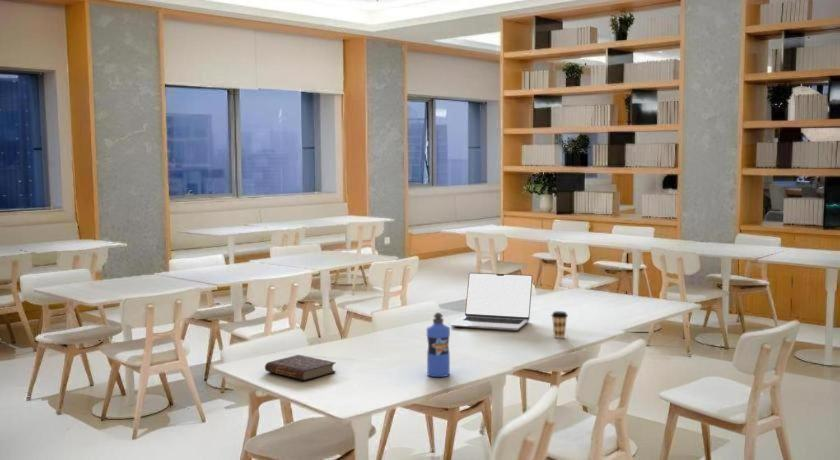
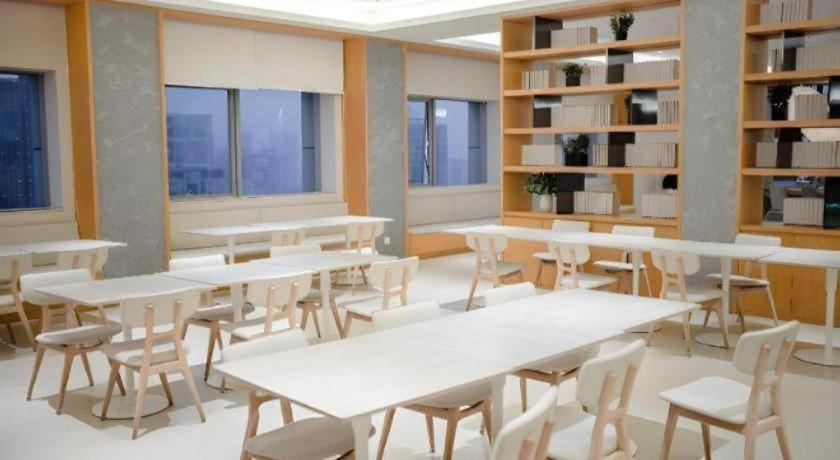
- laptop [450,272,534,332]
- water bottle [426,312,451,378]
- book [264,354,337,382]
- coffee cup [550,310,569,339]
